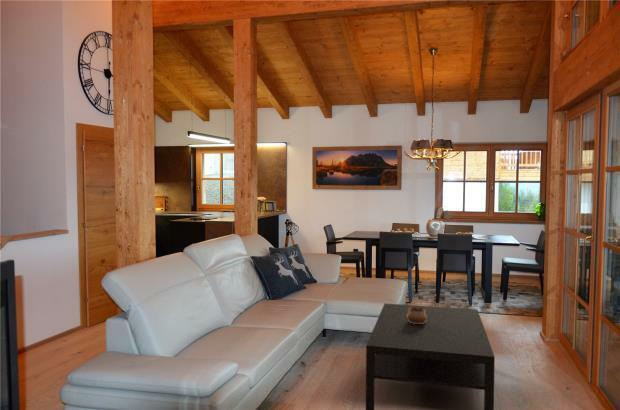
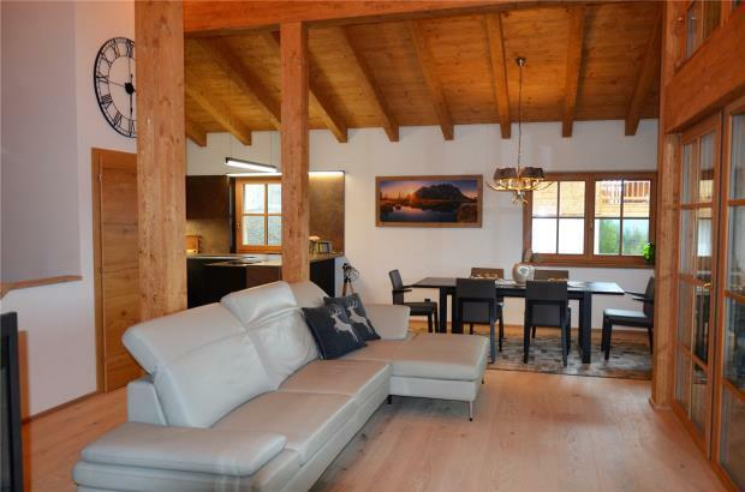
- decorative bowl [407,307,427,324]
- coffee table [365,302,496,410]
